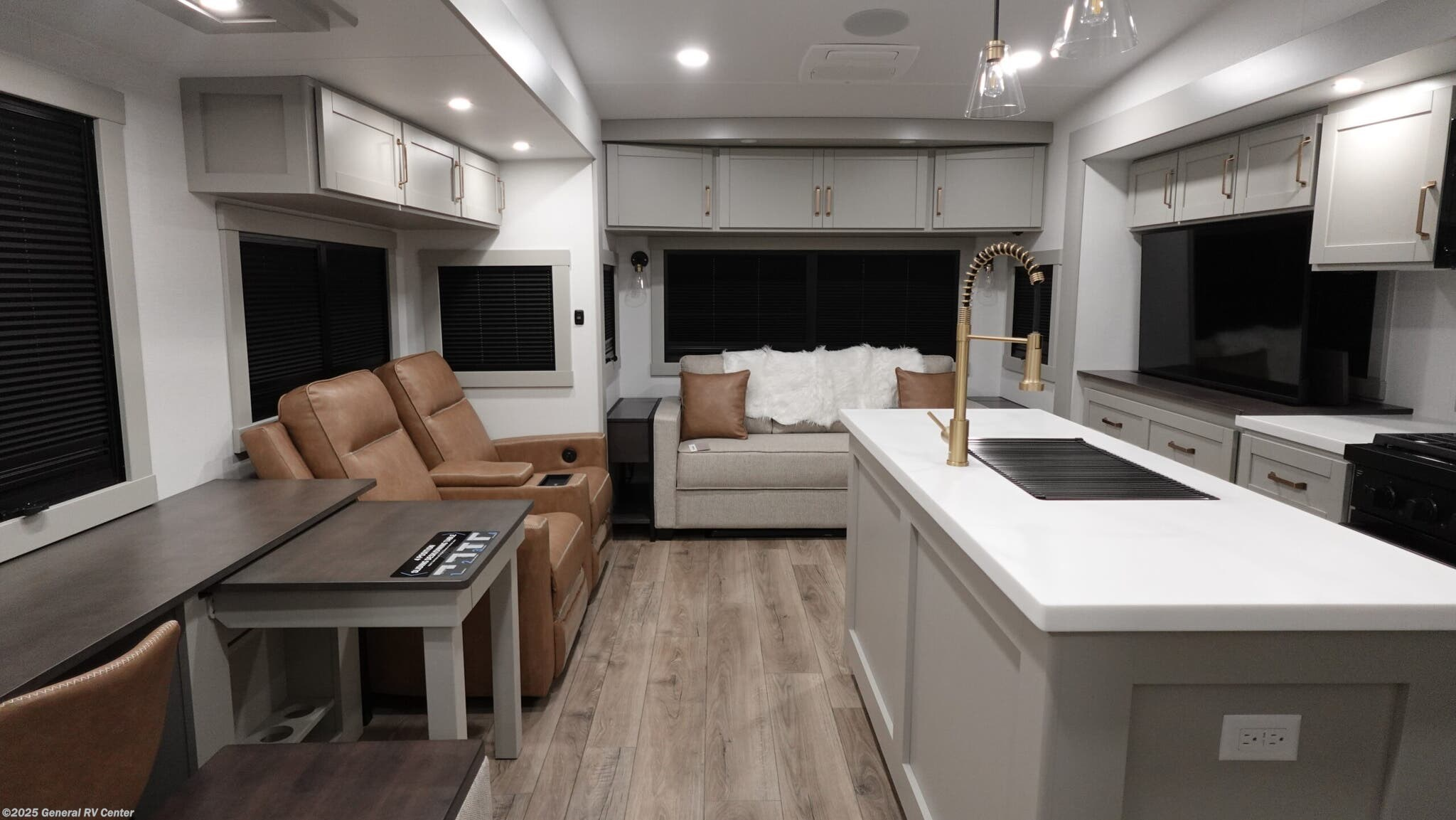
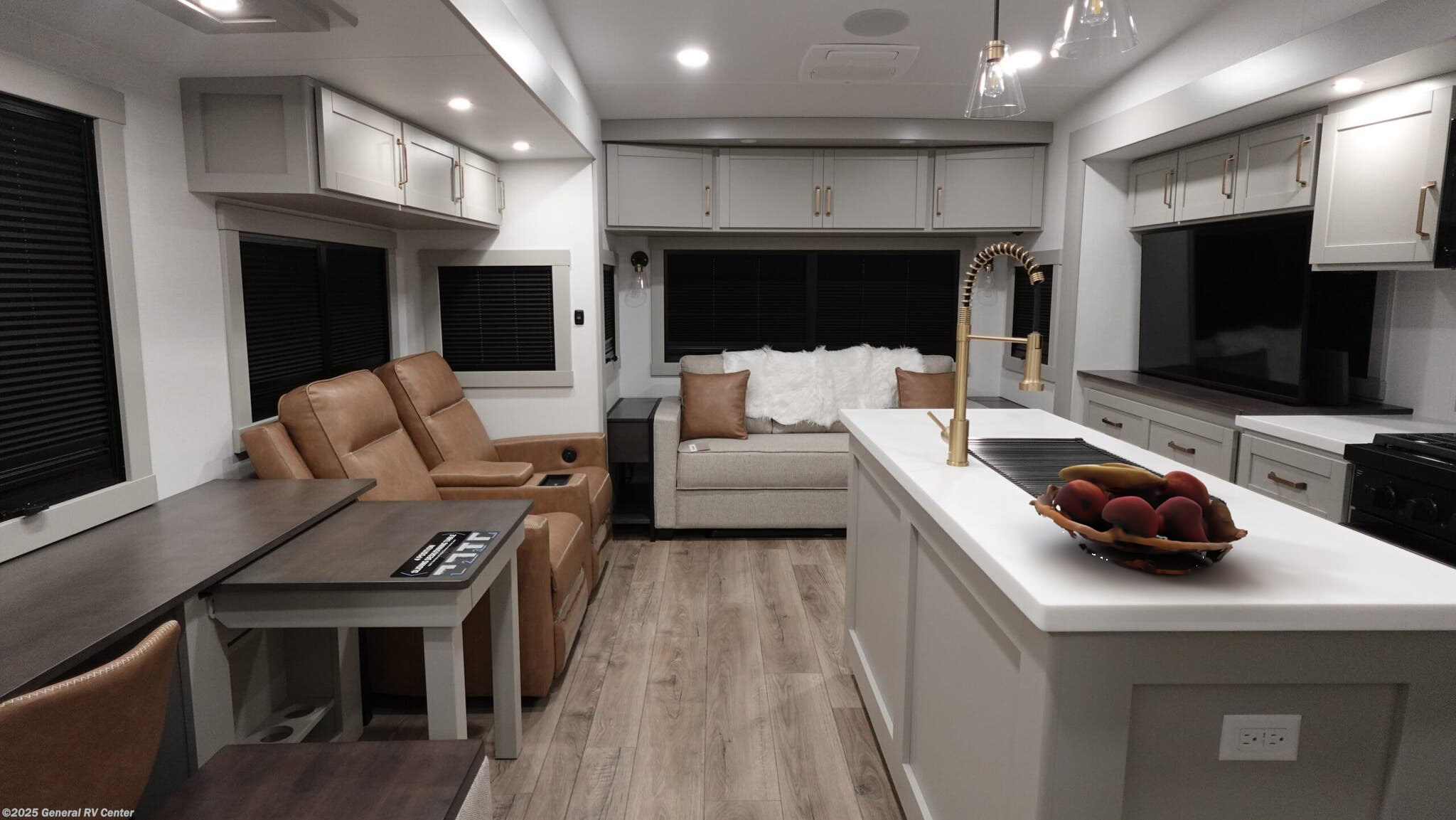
+ fruit basket [1028,462,1248,575]
